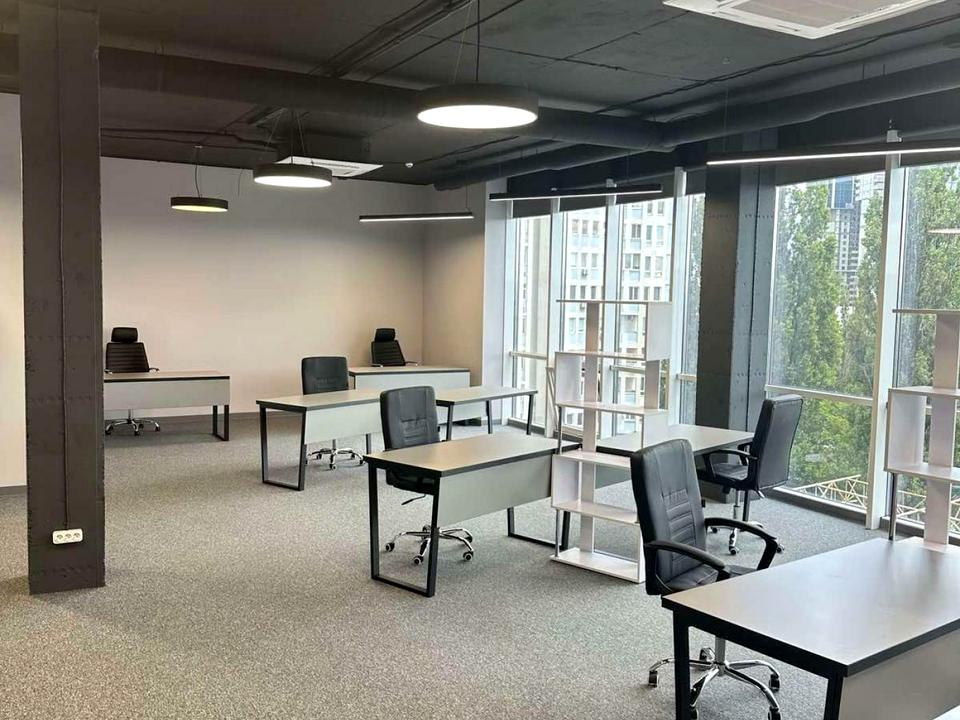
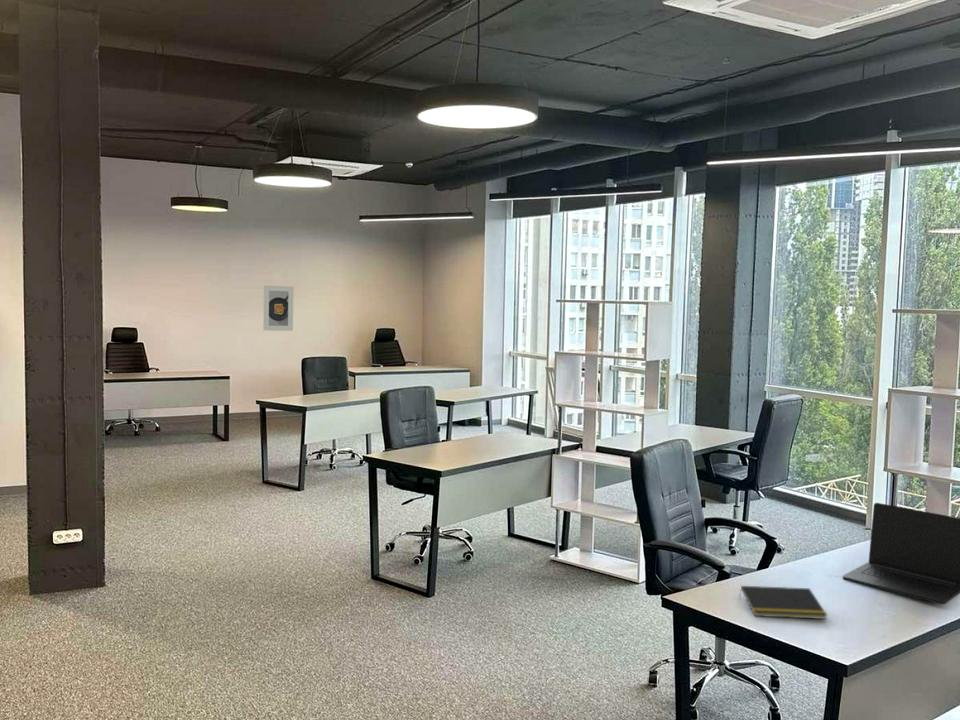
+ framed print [262,285,294,332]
+ laptop [842,502,960,605]
+ notepad [738,585,828,620]
